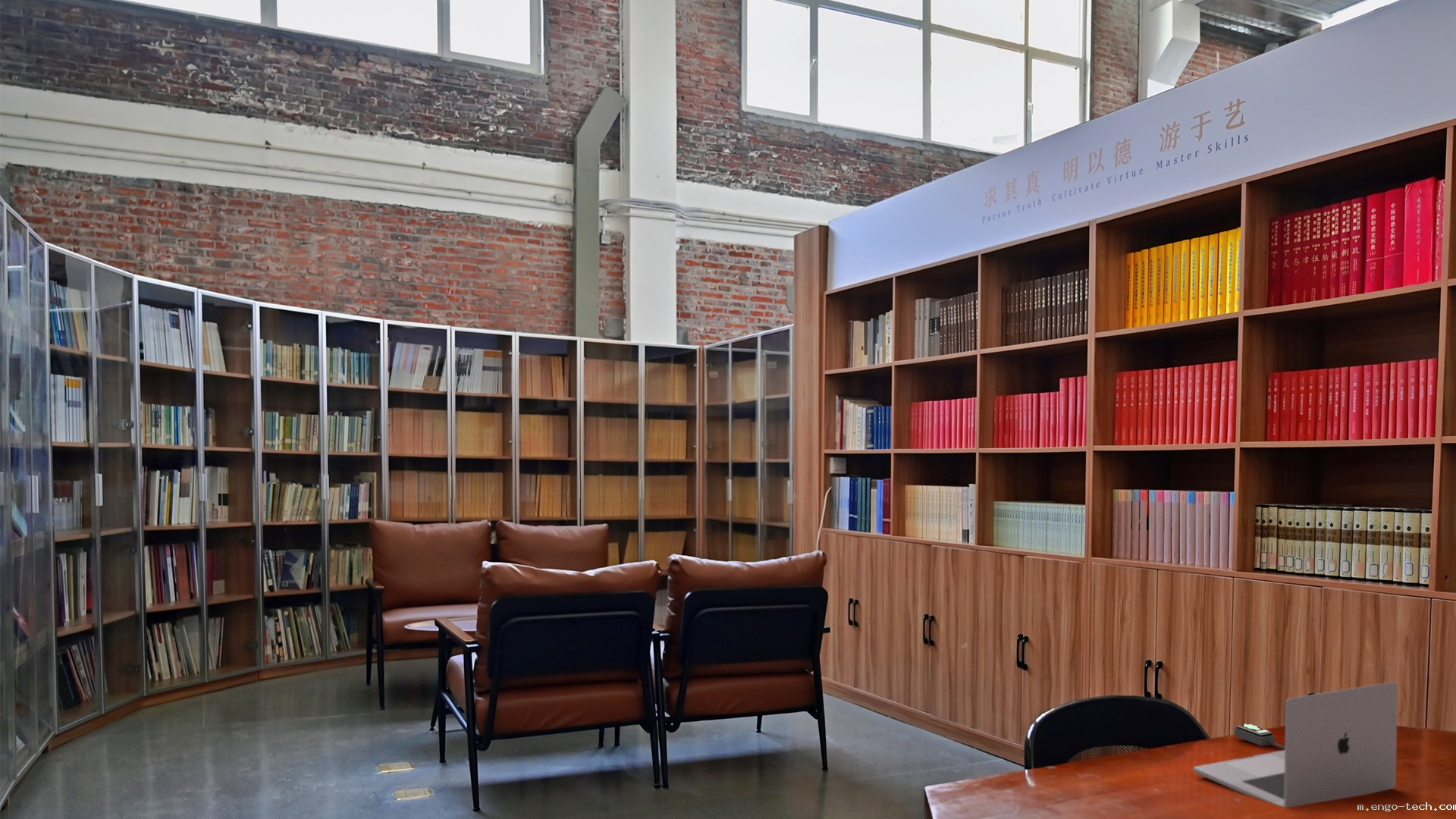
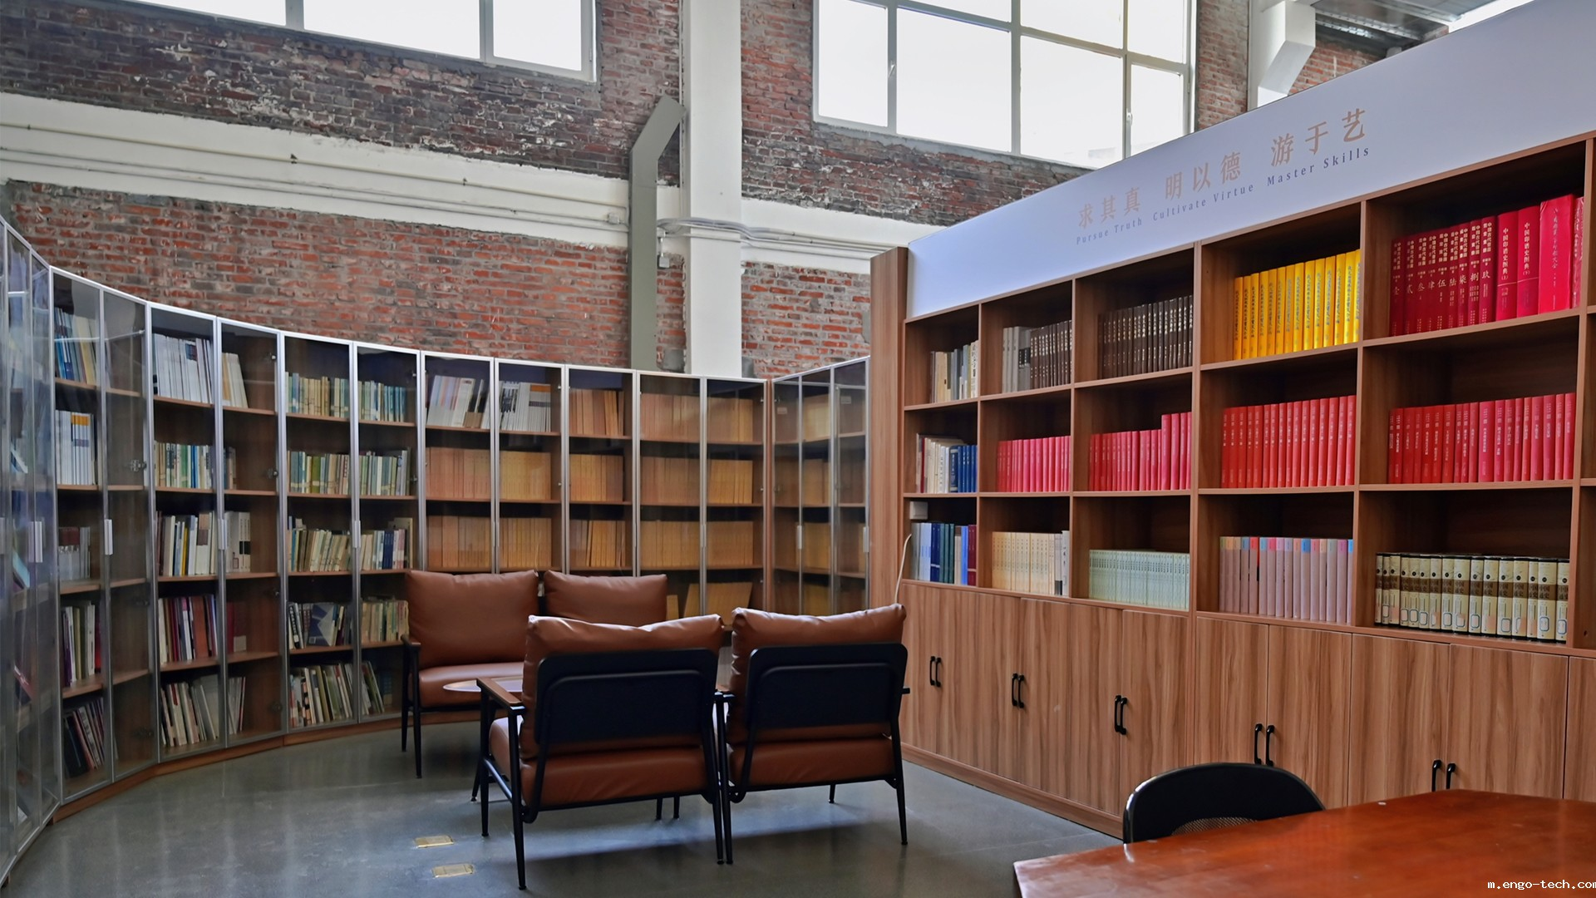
- computer mouse [1234,723,1285,750]
- laptop [1193,681,1398,808]
